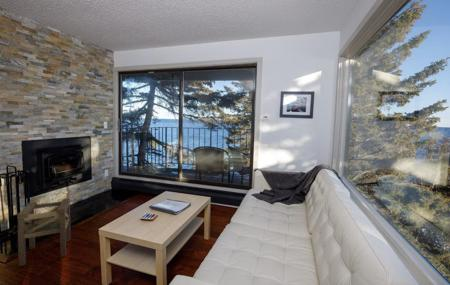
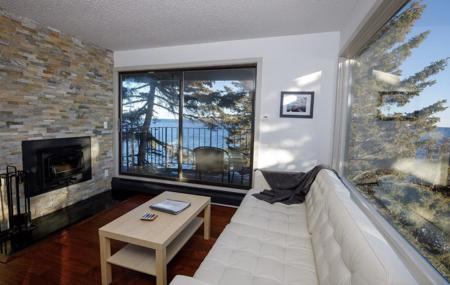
- stool [16,197,71,267]
